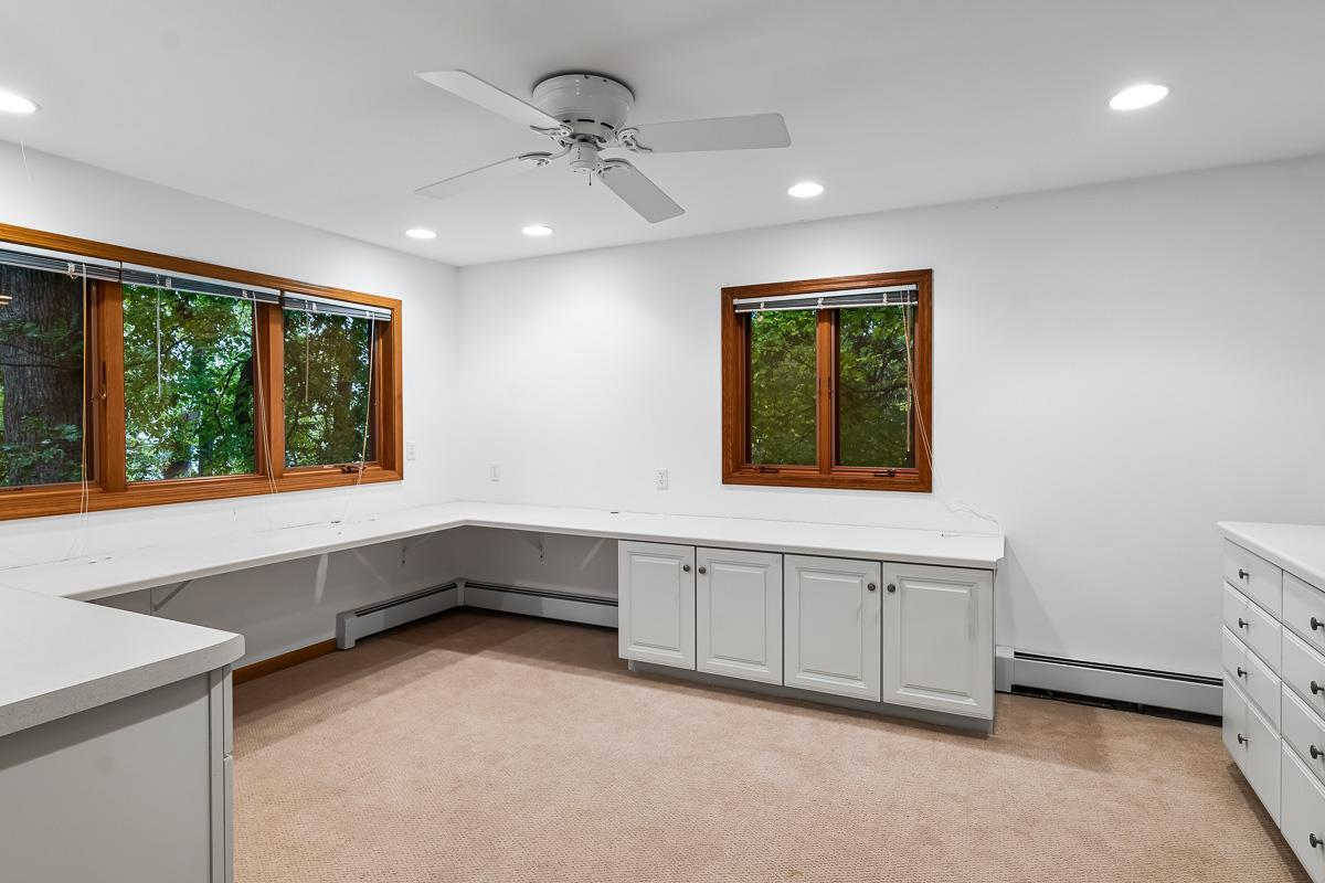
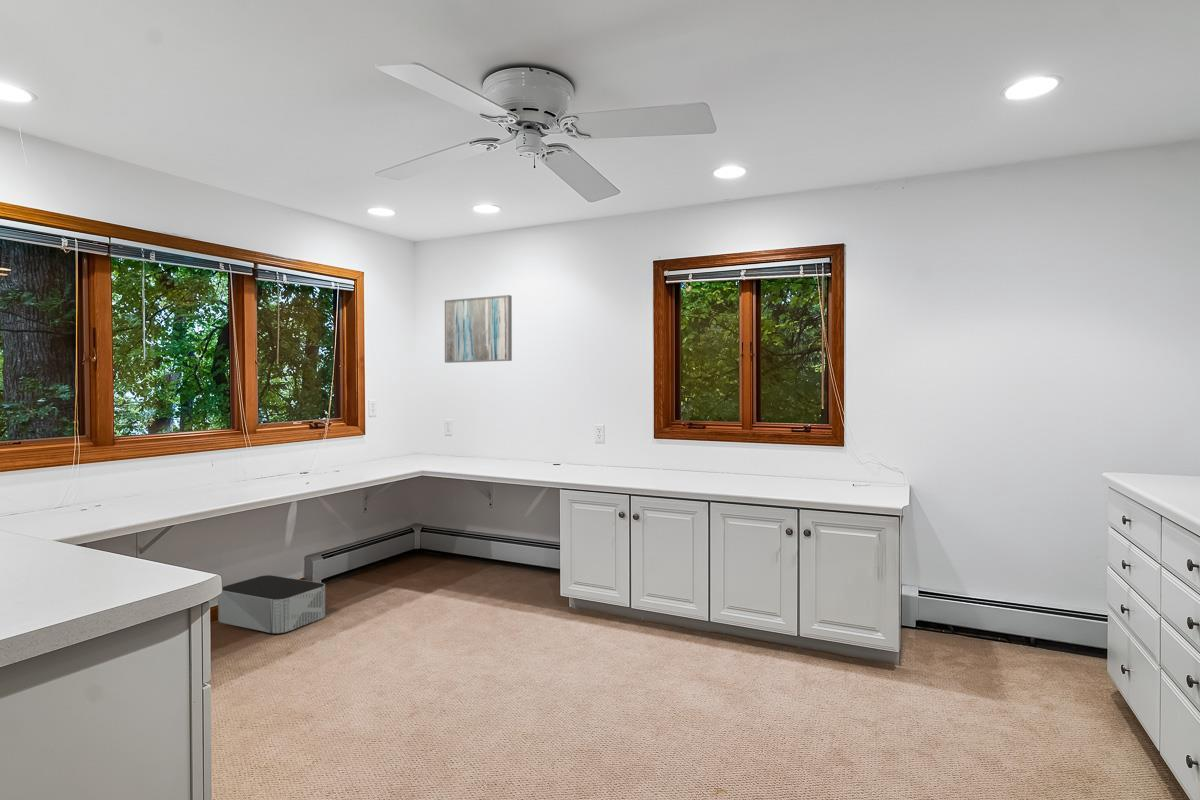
+ storage bin [217,574,326,634]
+ wall art [444,294,513,364]
